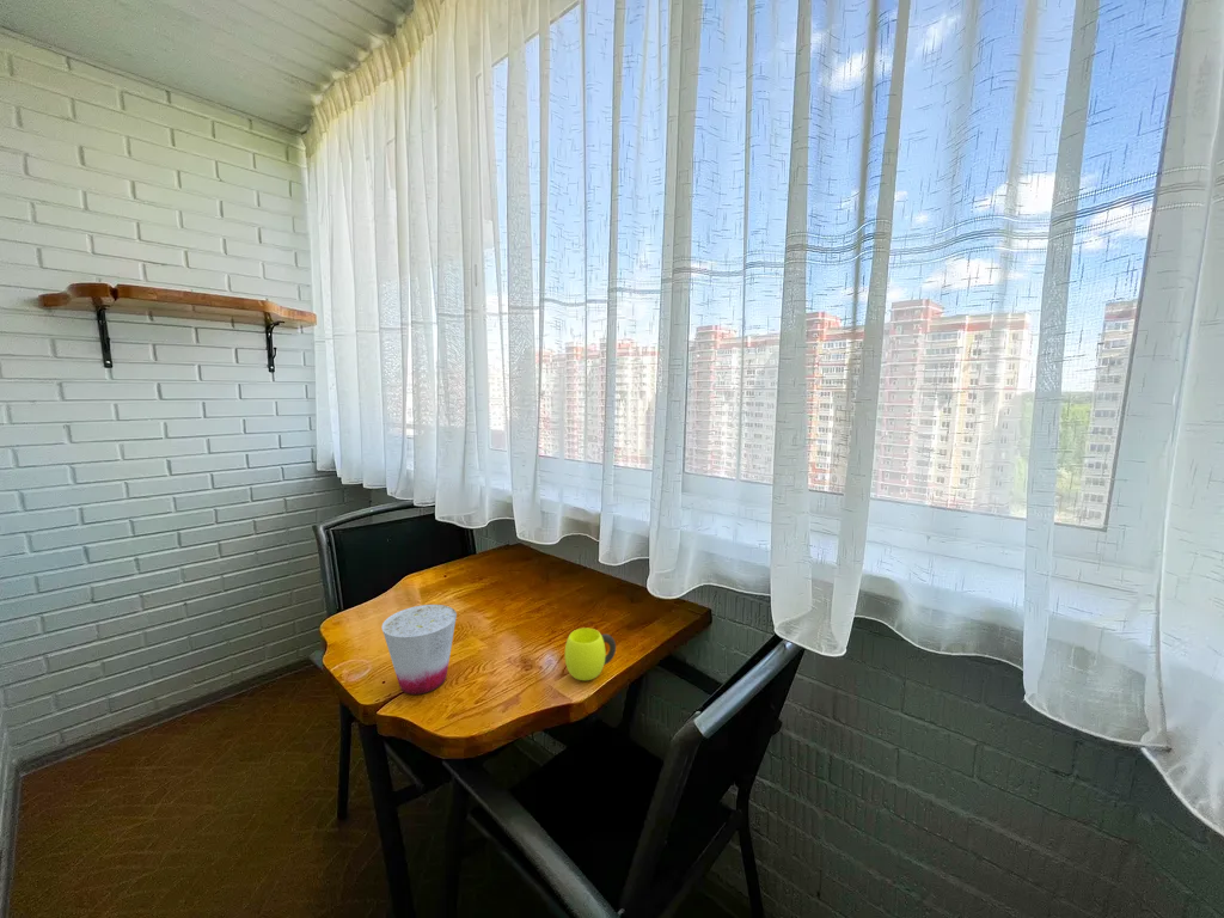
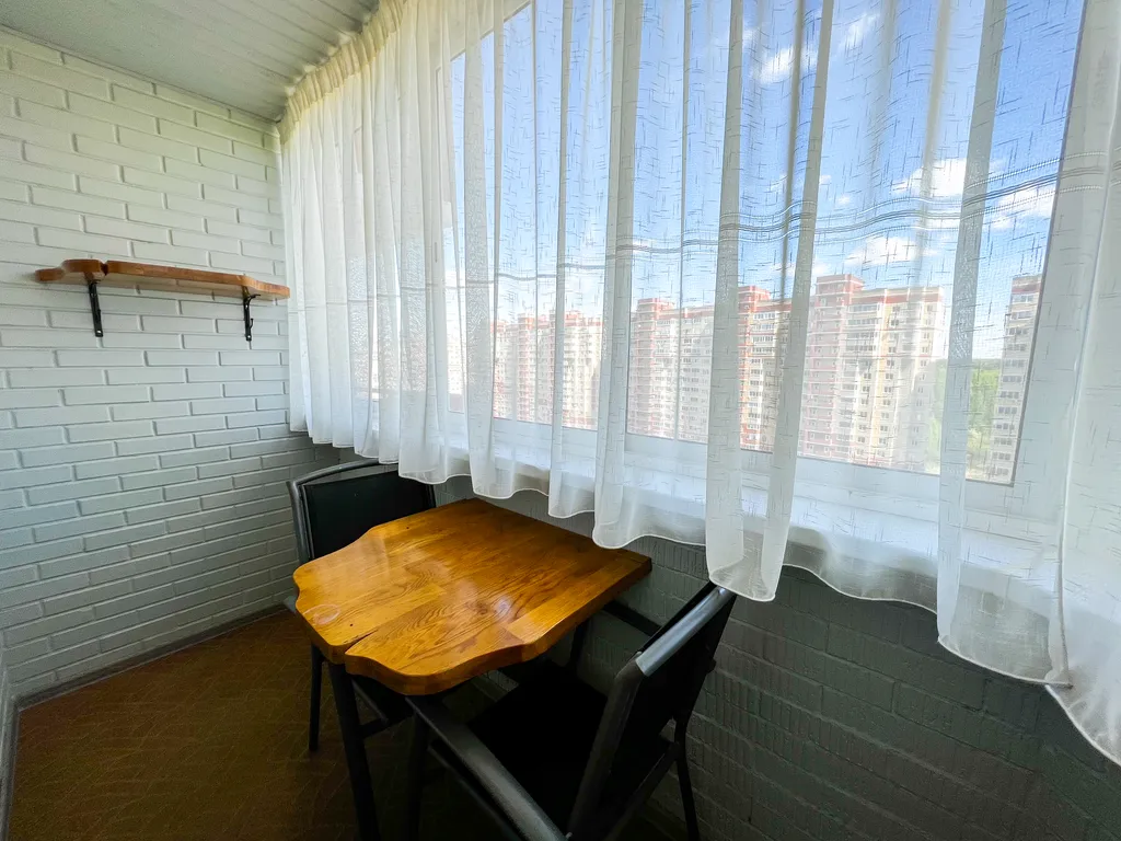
- cup [564,626,617,681]
- cup [381,604,458,696]
